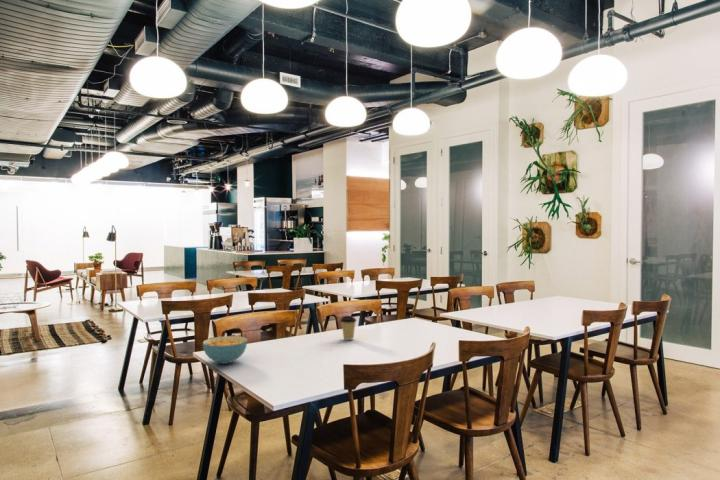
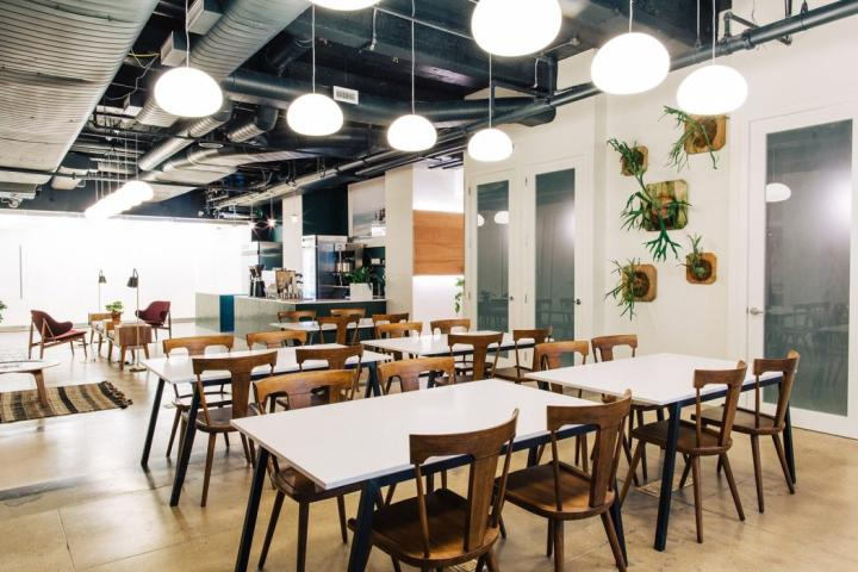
- cereal bowl [202,335,248,365]
- coffee cup [339,315,358,341]
